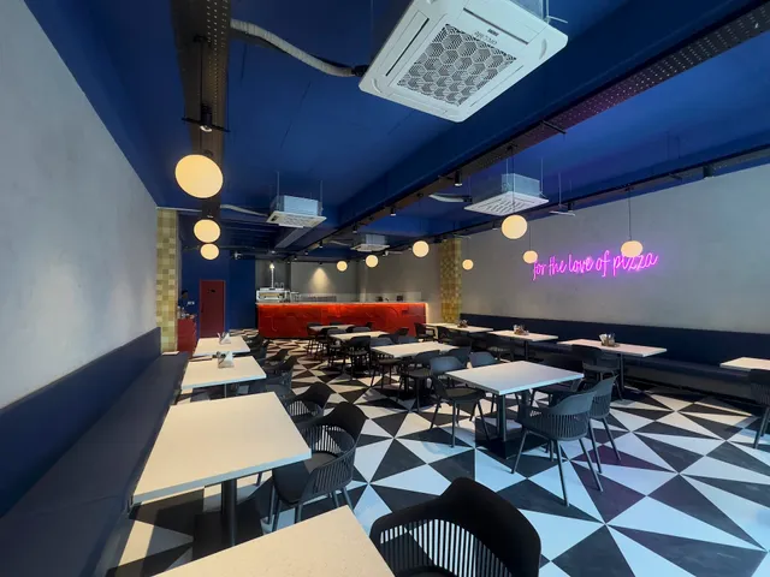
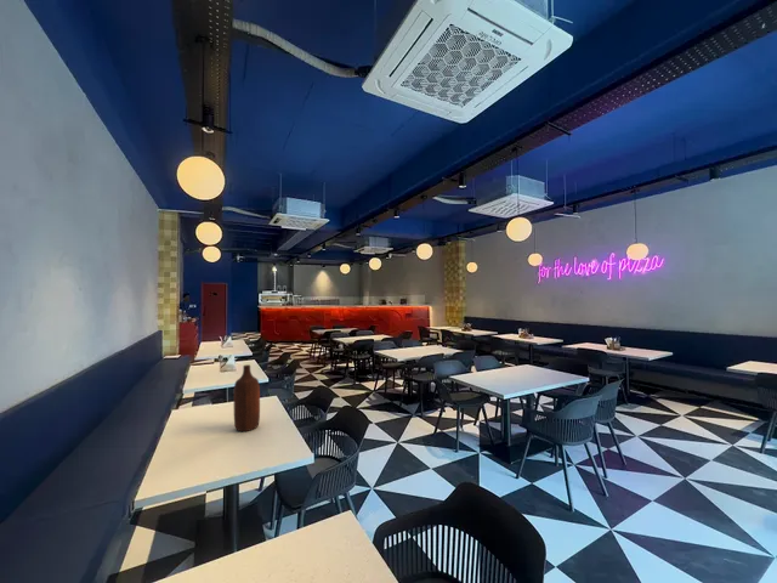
+ bottle [233,363,261,432]
